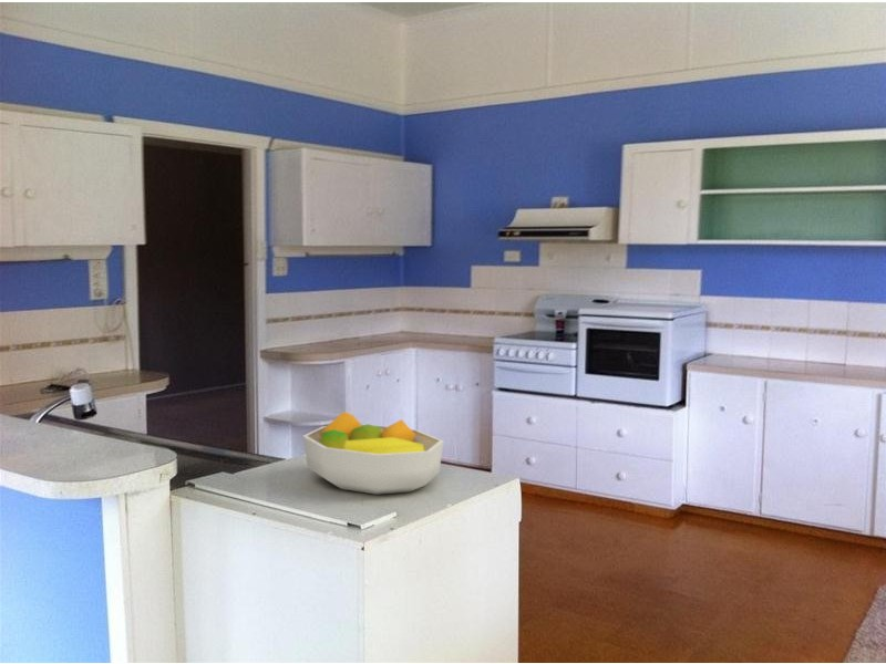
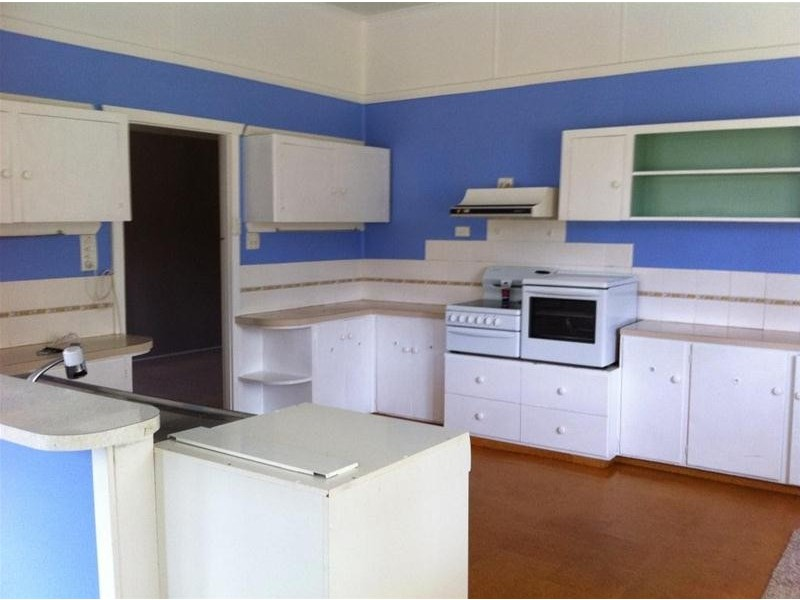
- fruit bowl [302,411,445,496]
